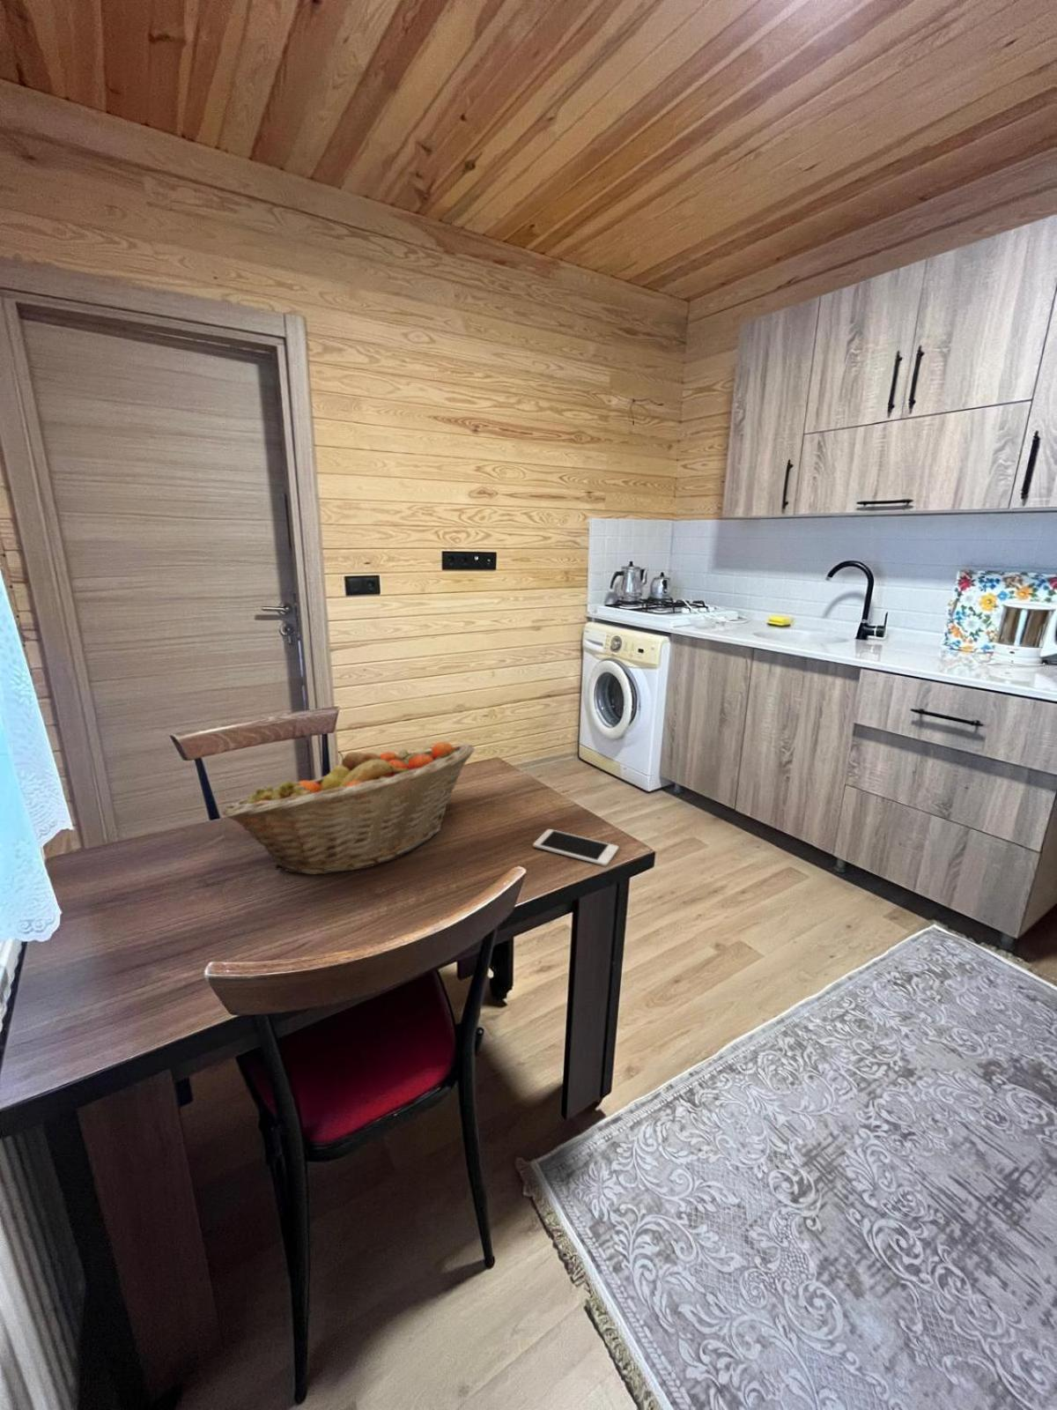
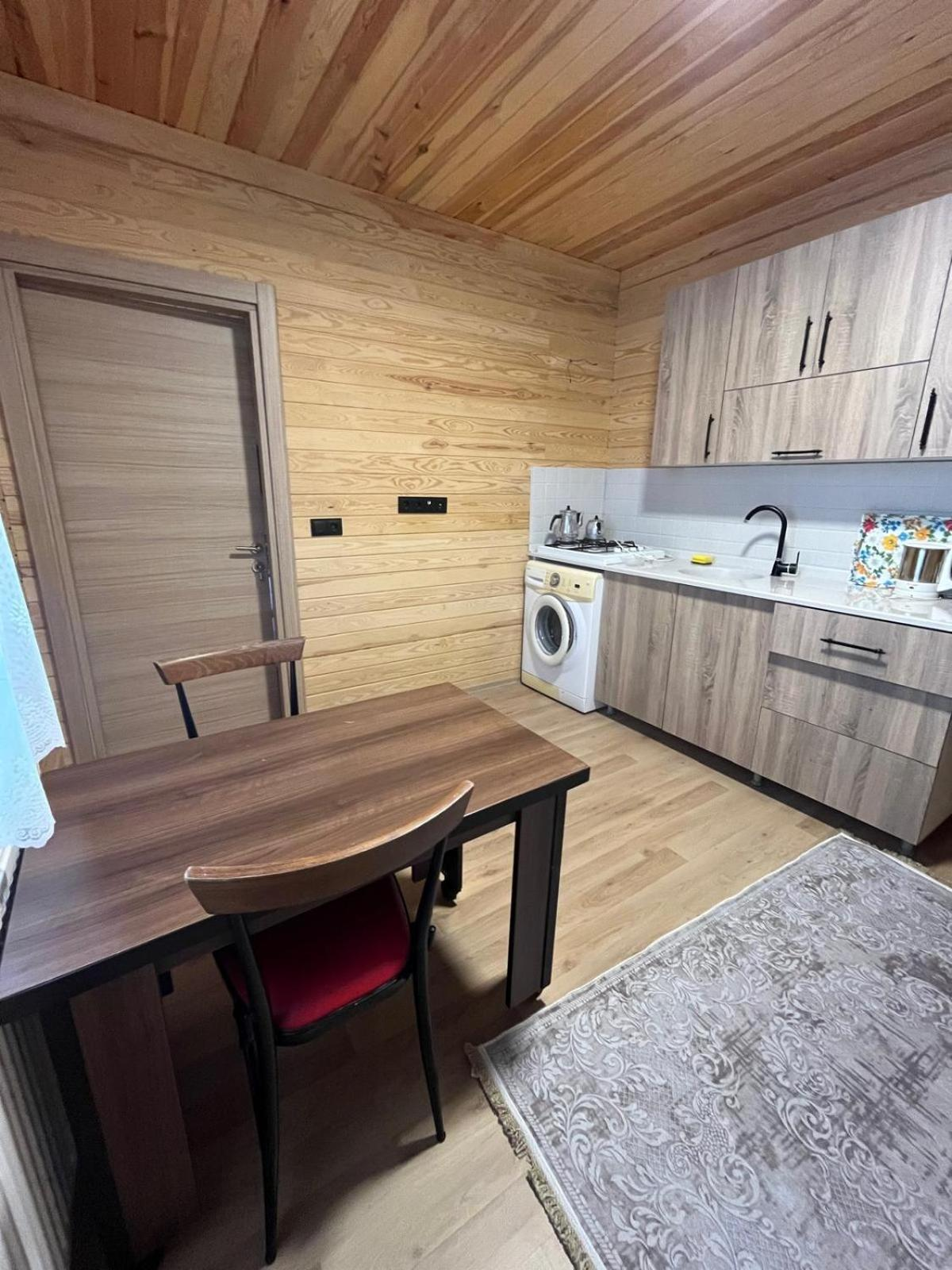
- fruit basket [220,742,475,875]
- cell phone [532,828,620,867]
